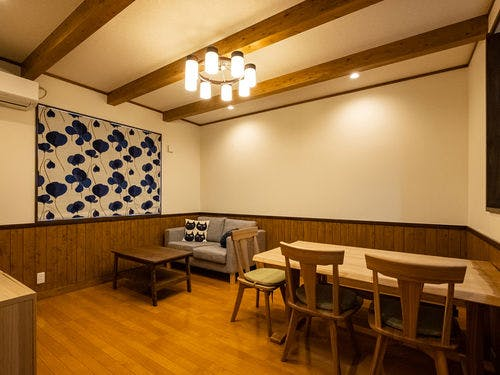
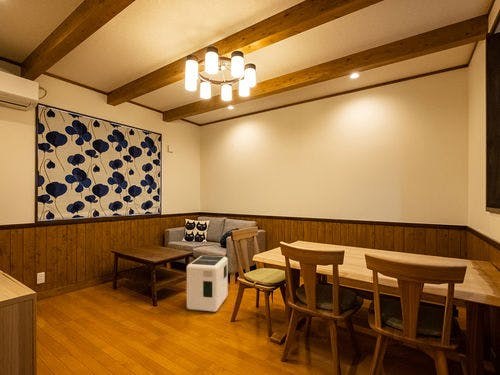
+ air purifier [186,255,229,313]
